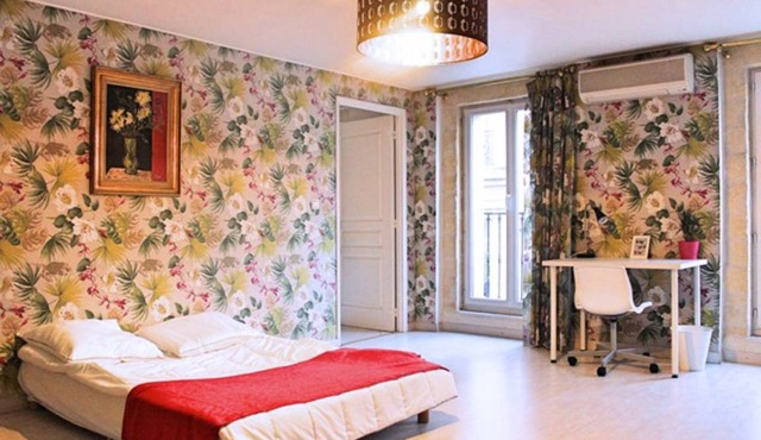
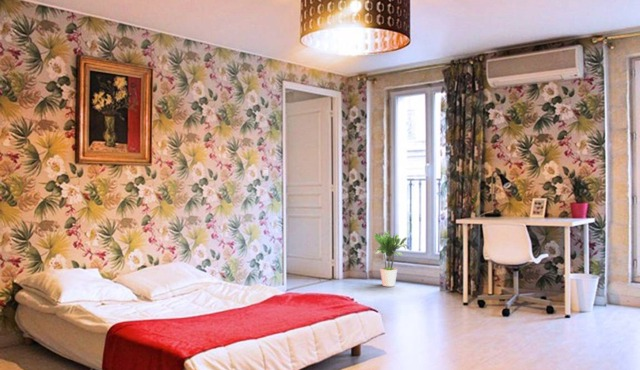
+ potted plant [372,229,408,287]
